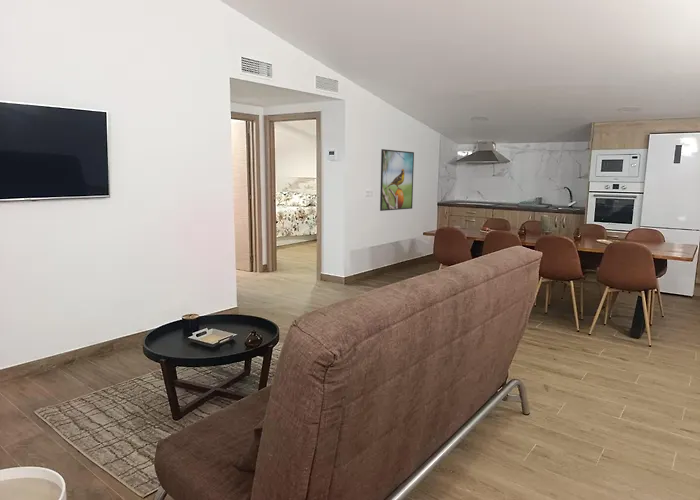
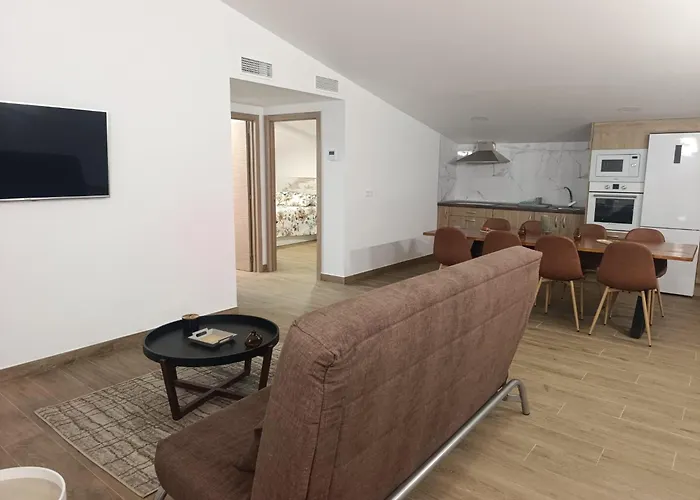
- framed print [379,148,415,212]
